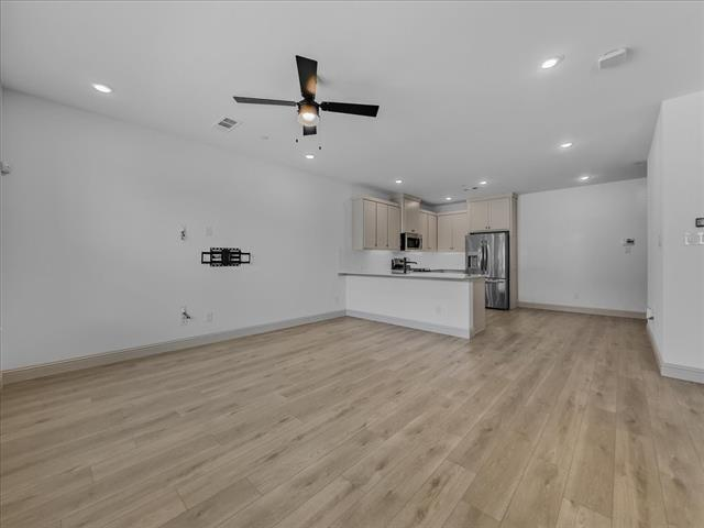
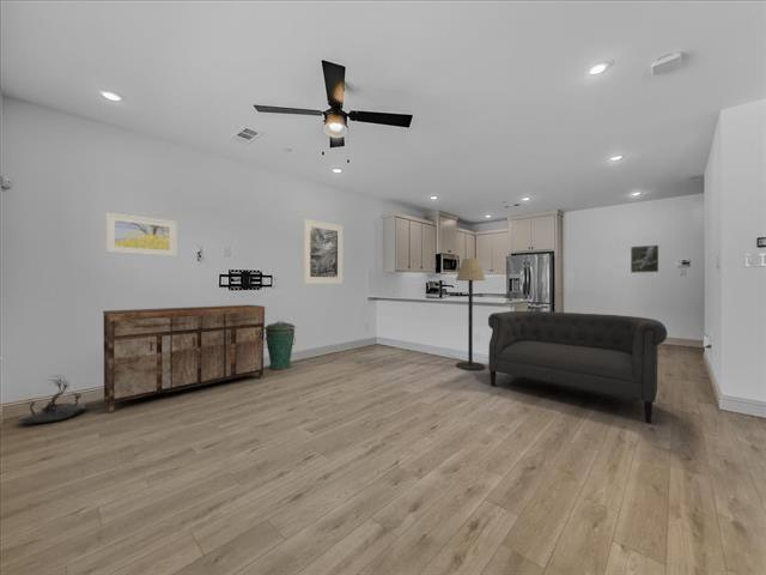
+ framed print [630,244,659,274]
+ floor lamp [455,258,487,371]
+ sideboard [102,304,266,413]
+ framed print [303,218,344,285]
+ sofa [487,310,668,424]
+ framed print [105,212,177,258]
+ decorative plant [16,374,86,424]
+ trash can [263,320,297,371]
